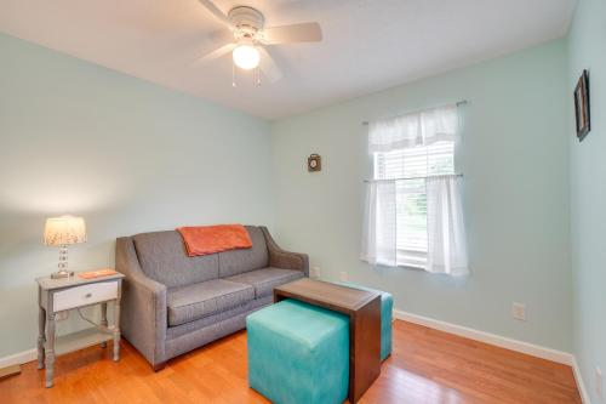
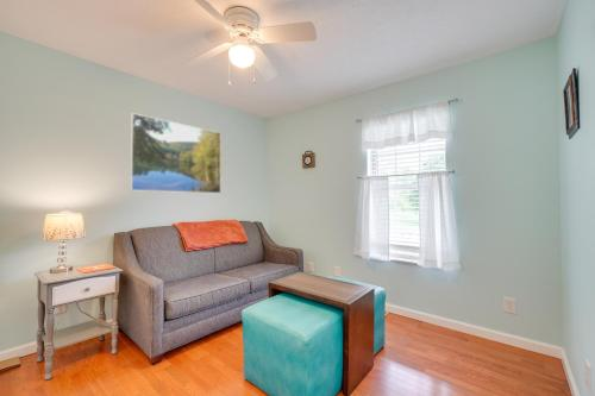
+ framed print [130,112,223,194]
